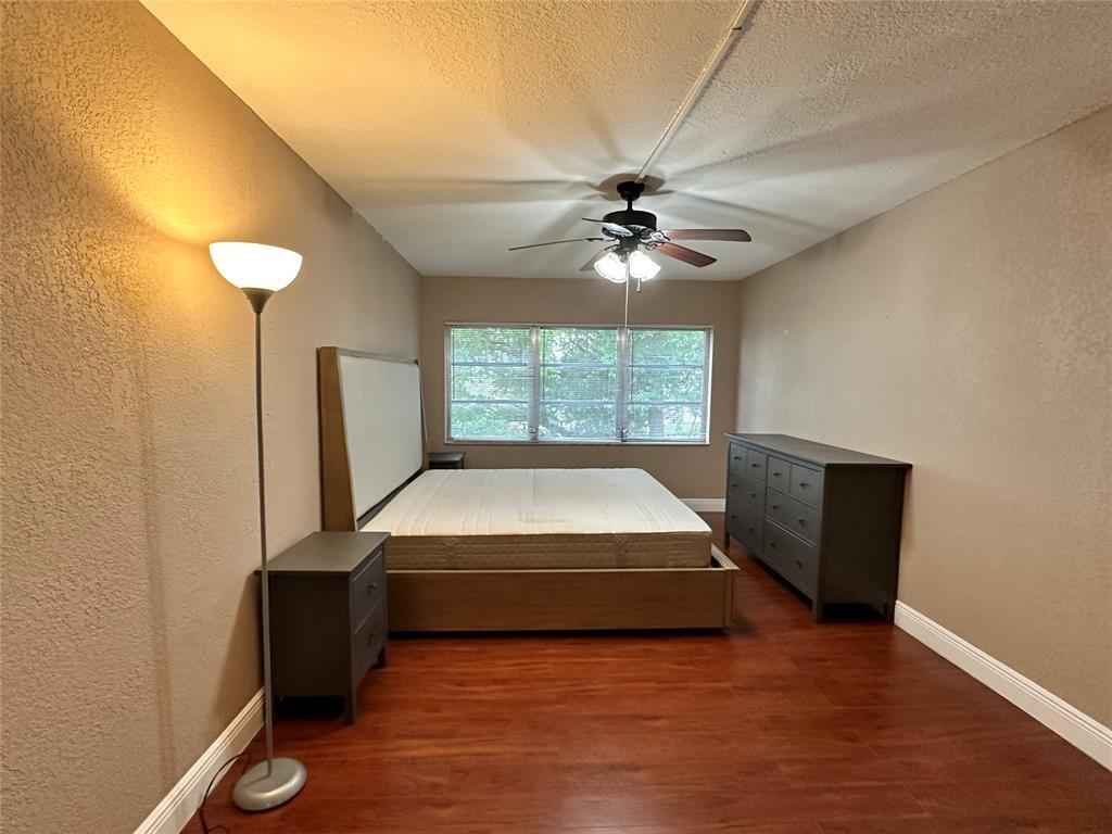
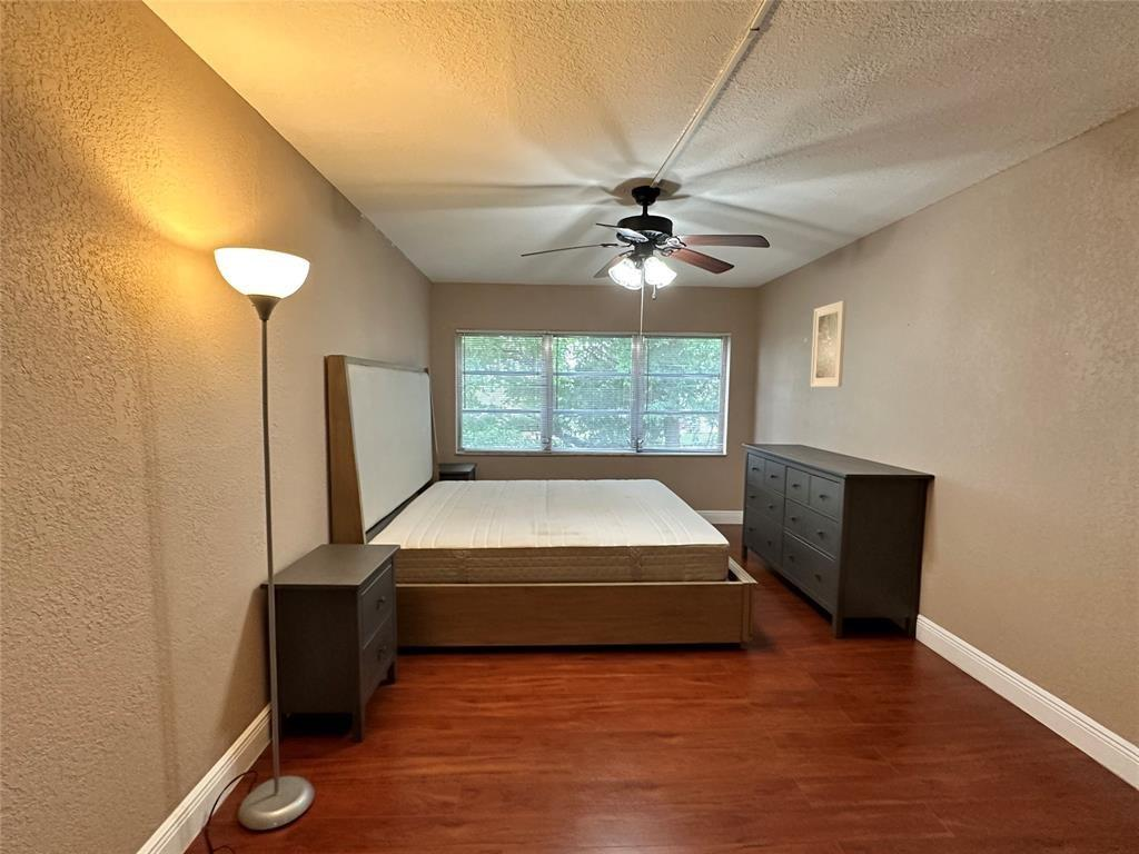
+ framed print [810,299,848,388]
